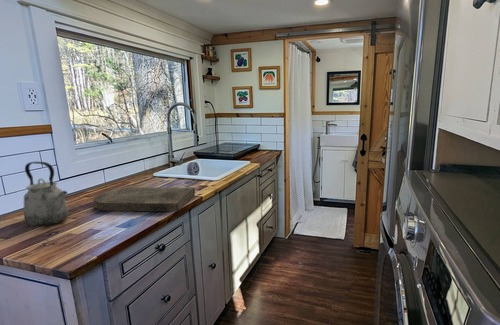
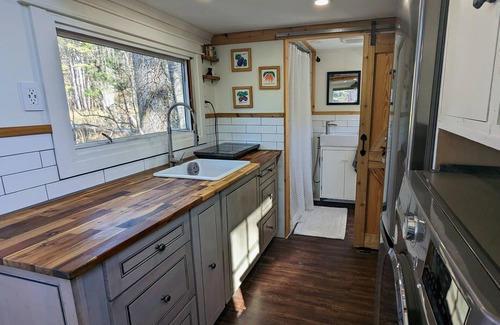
- cutting board [93,186,196,212]
- kettle [23,161,70,228]
